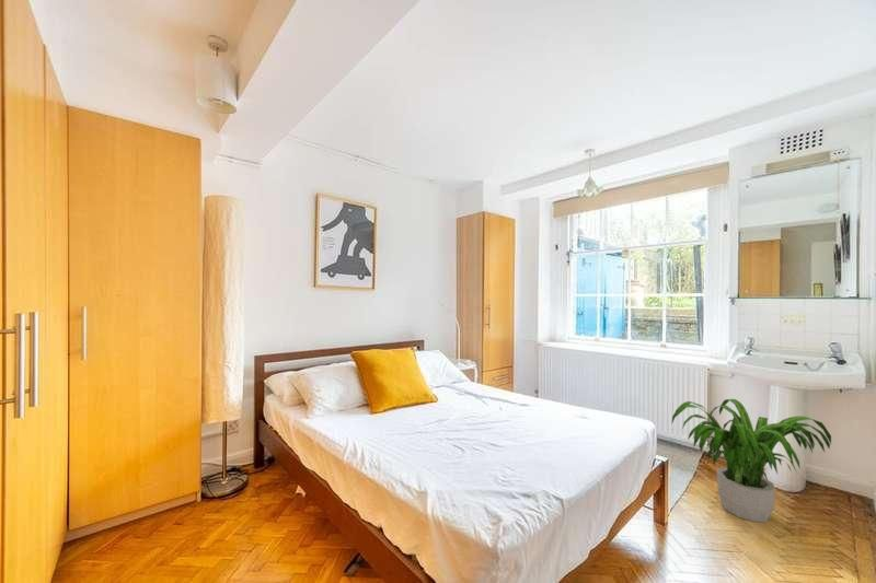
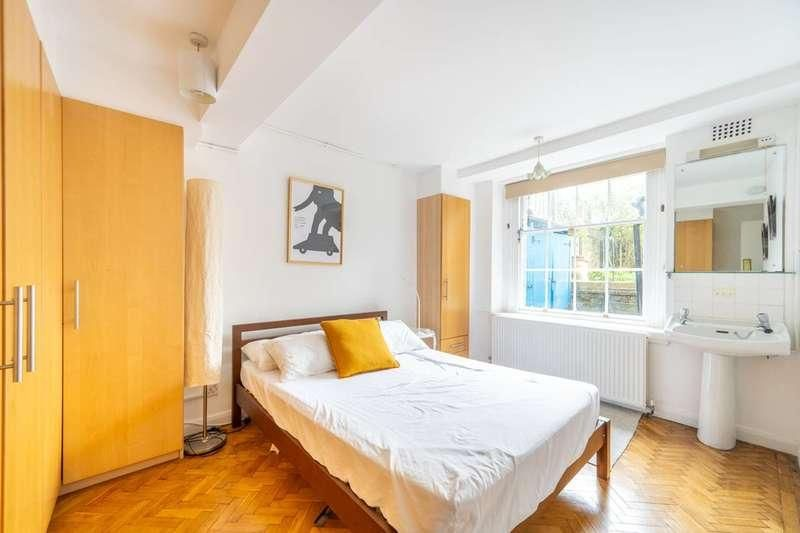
- potted plant [670,398,832,523]
